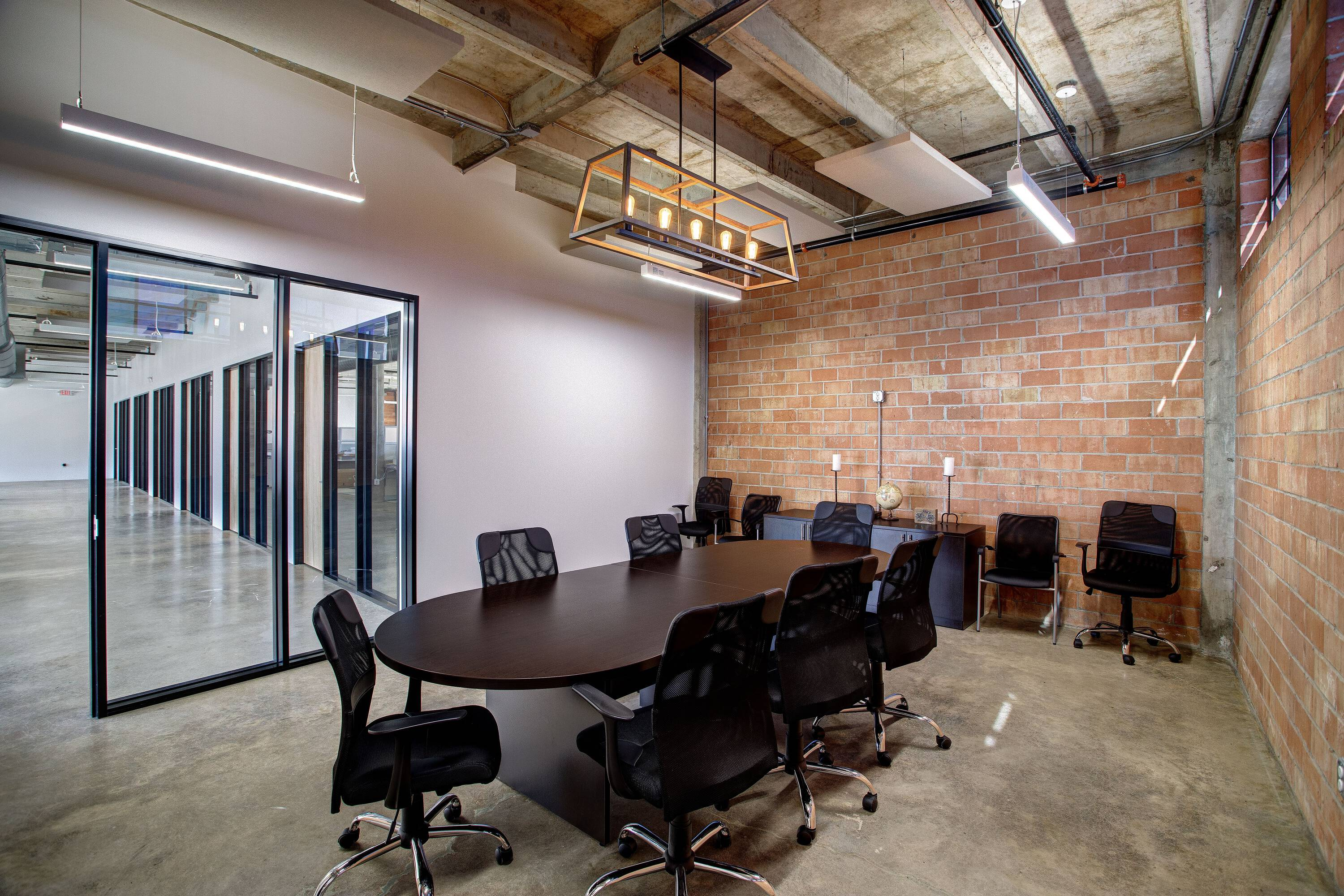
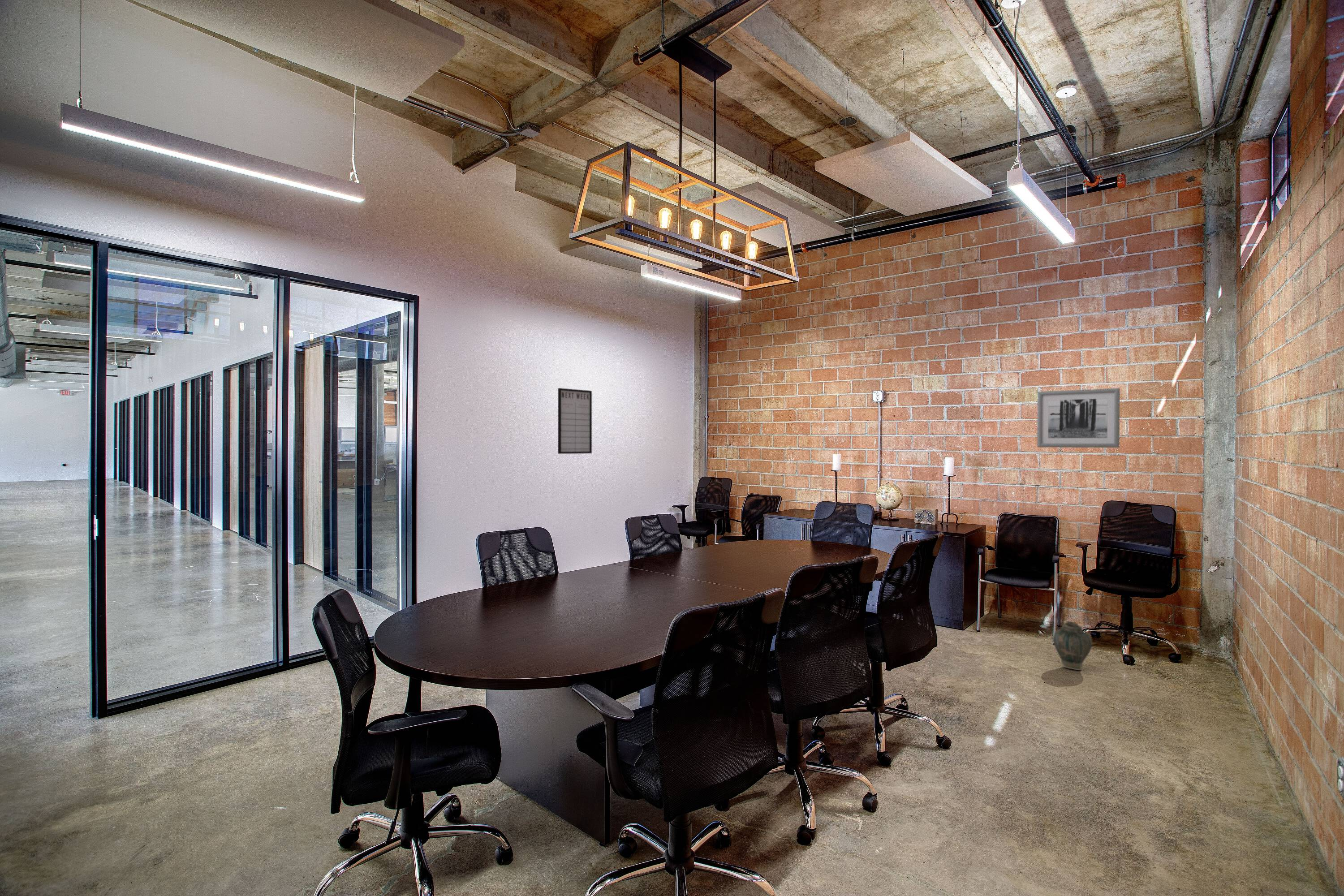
+ writing board [557,388,592,454]
+ wall art [1037,388,1120,448]
+ vase [1053,621,1093,671]
